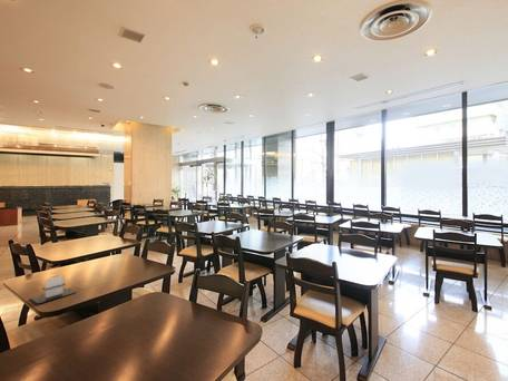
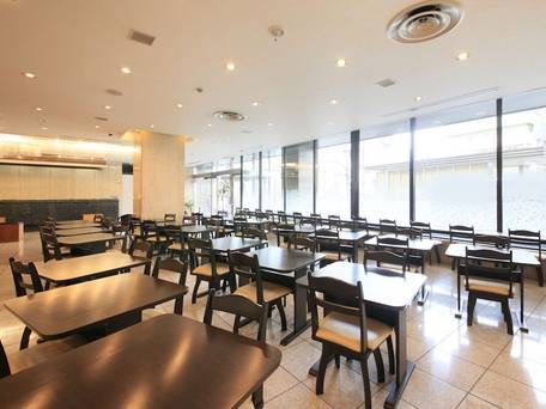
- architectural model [29,274,77,304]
